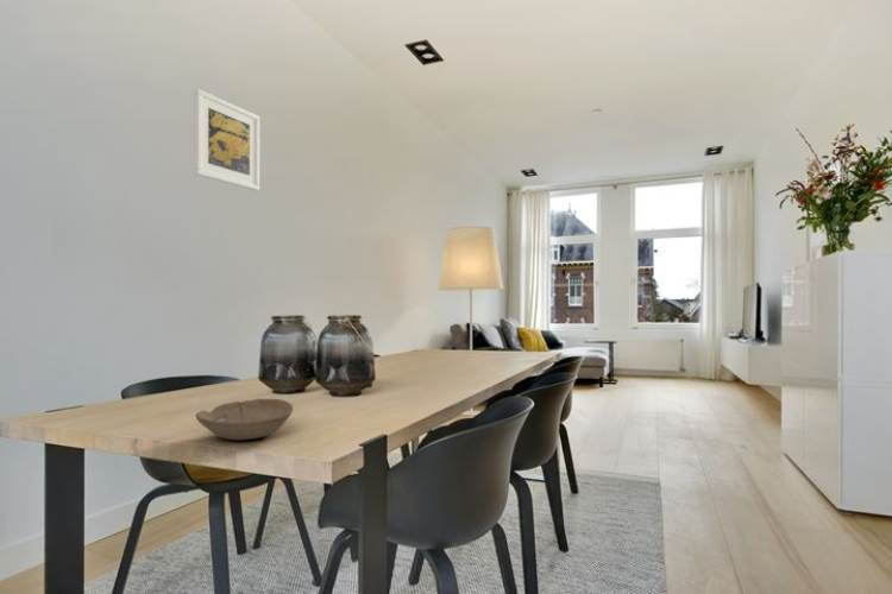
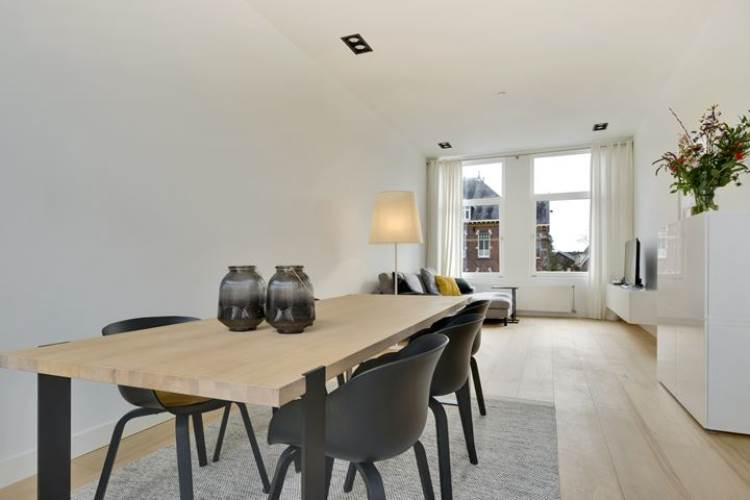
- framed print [193,88,260,192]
- bowl [194,398,294,441]
